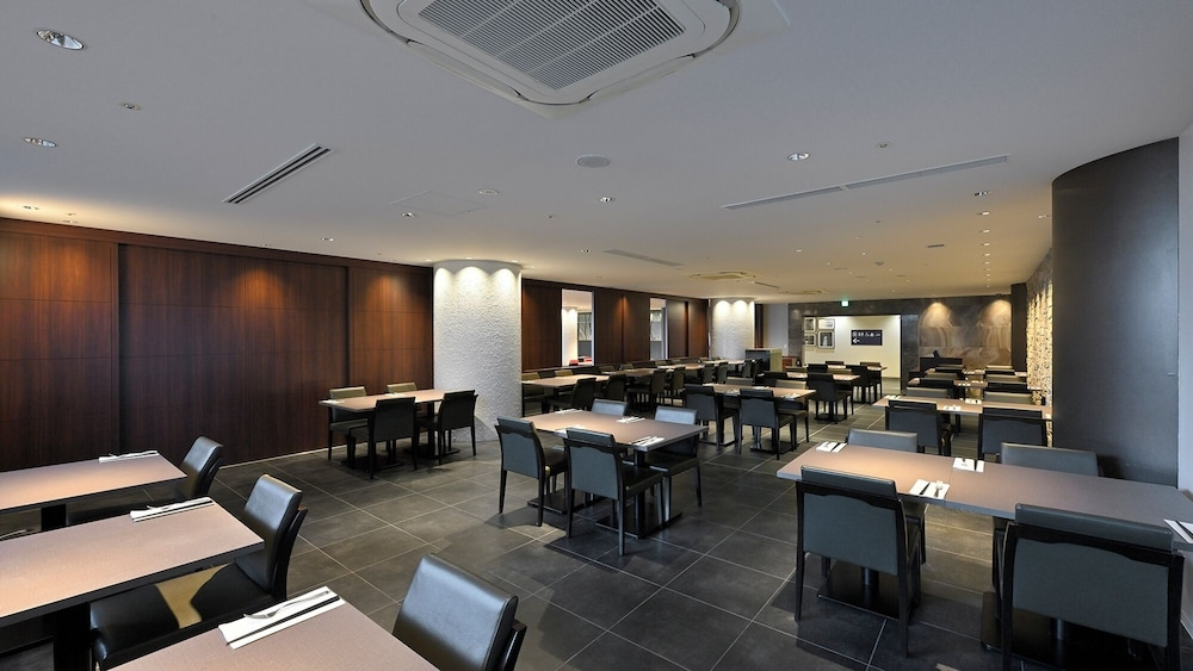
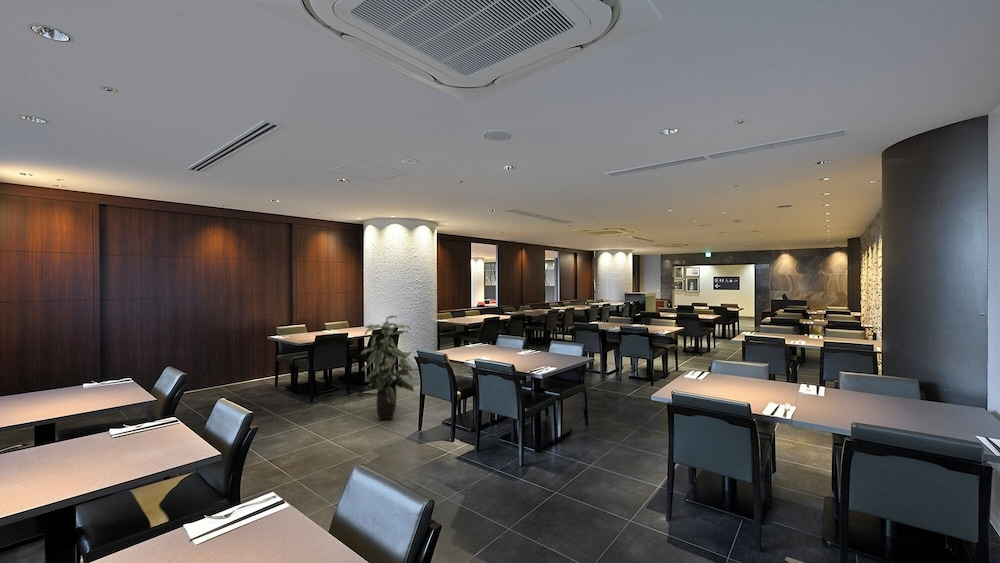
+ indoor plant [360,315,415,421]
